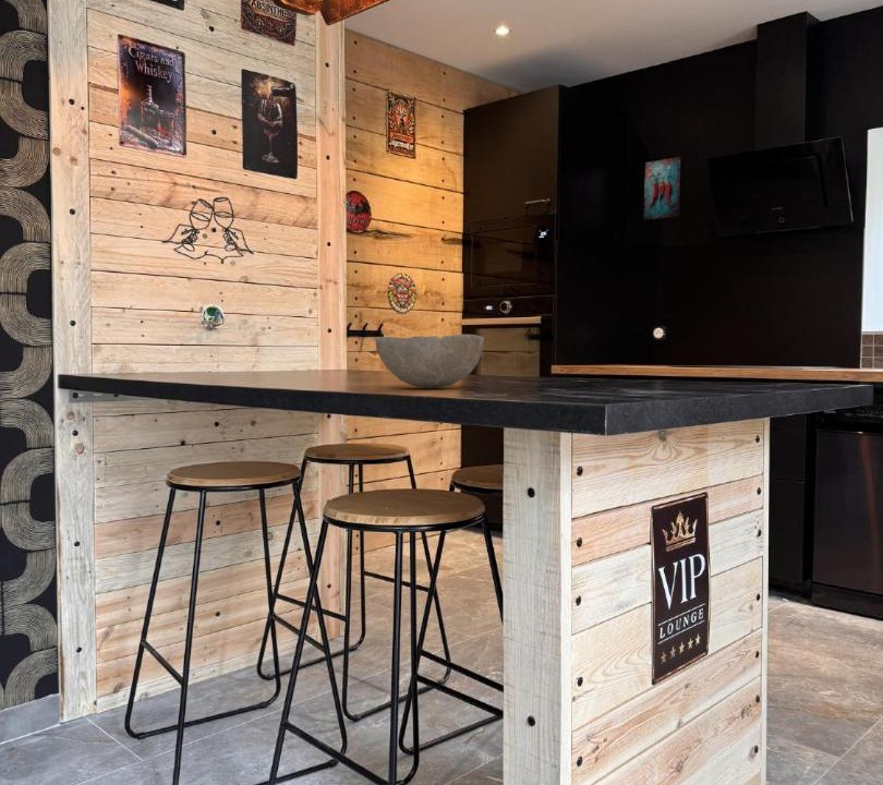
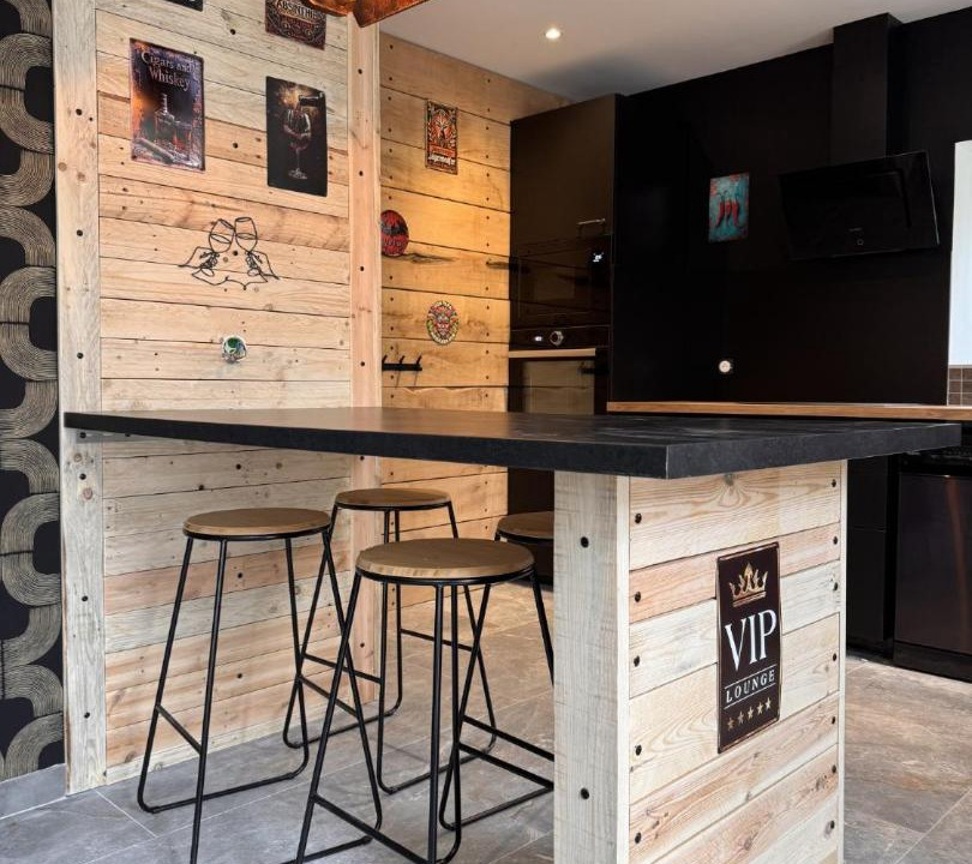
- bowl [374,334,485,389]
